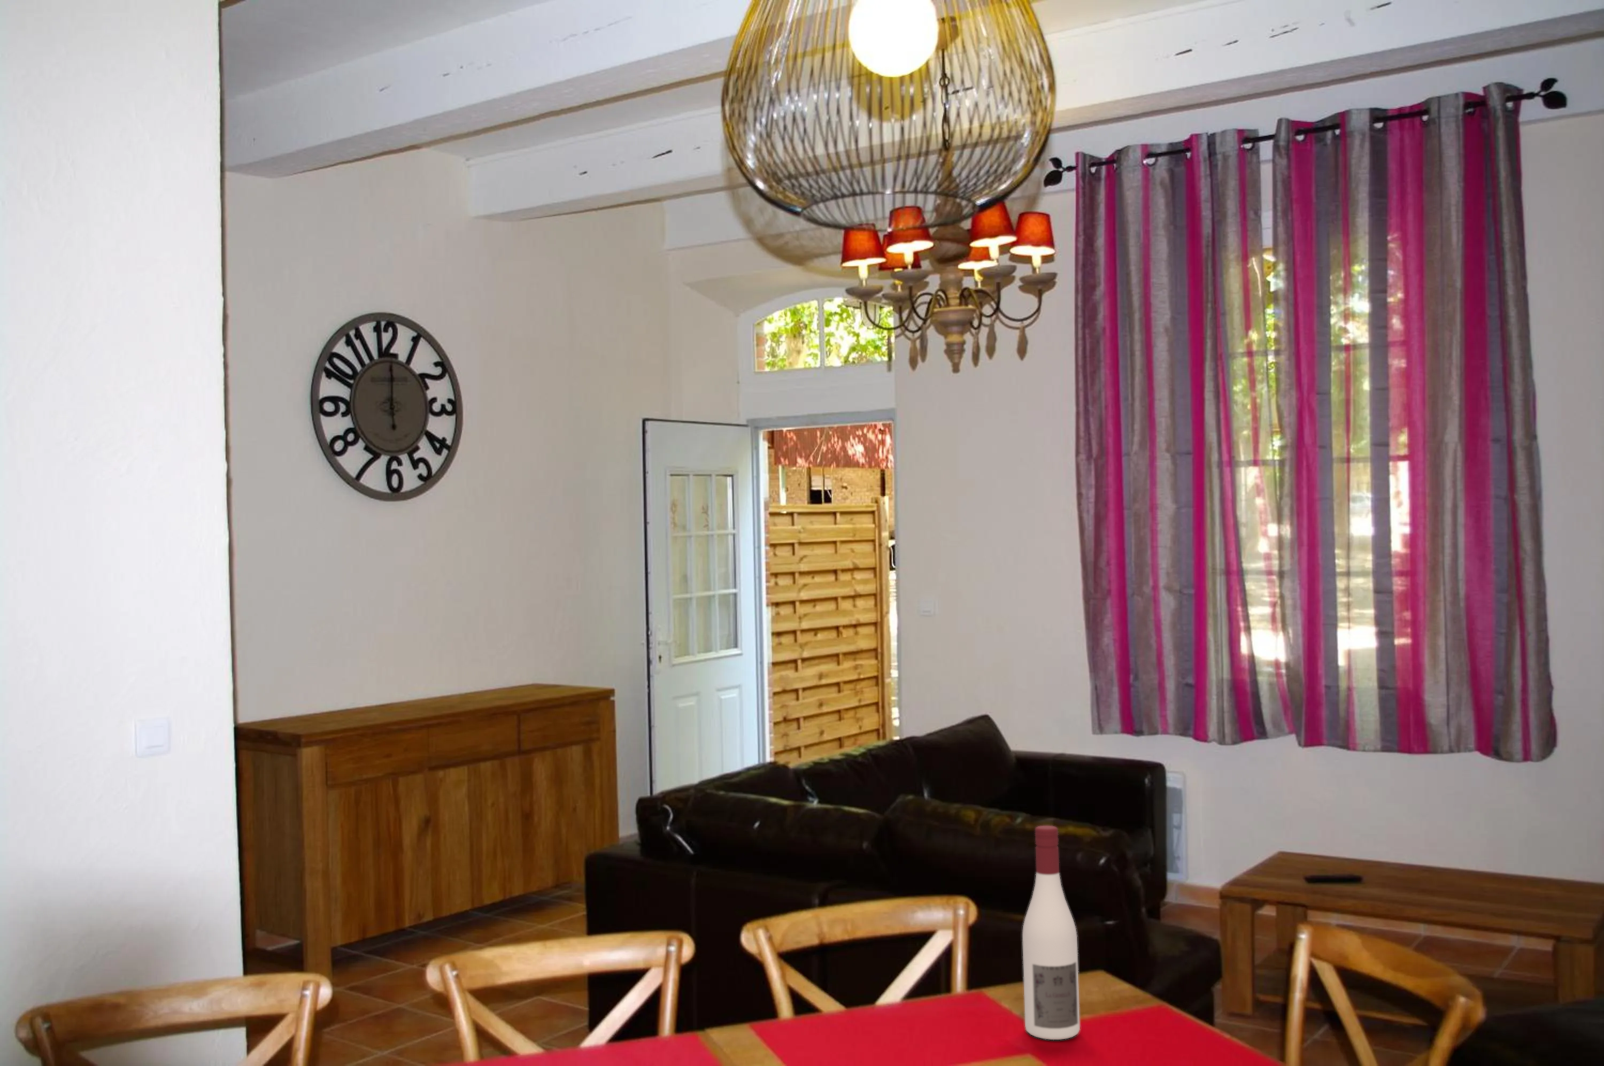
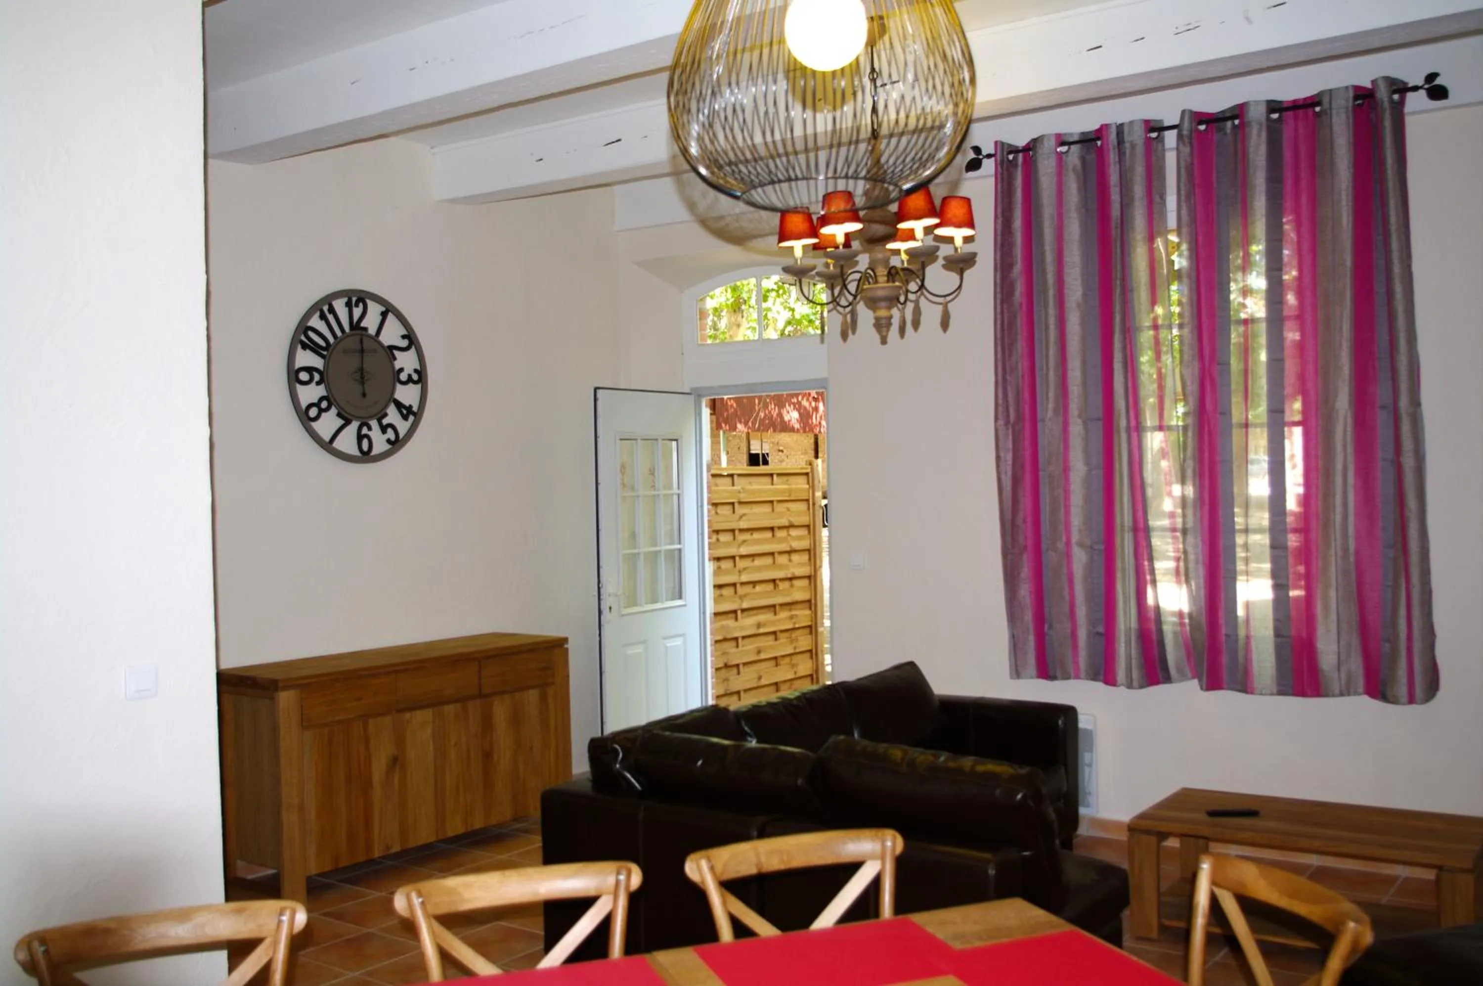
- alcohol [1022,824,1080,1040]
